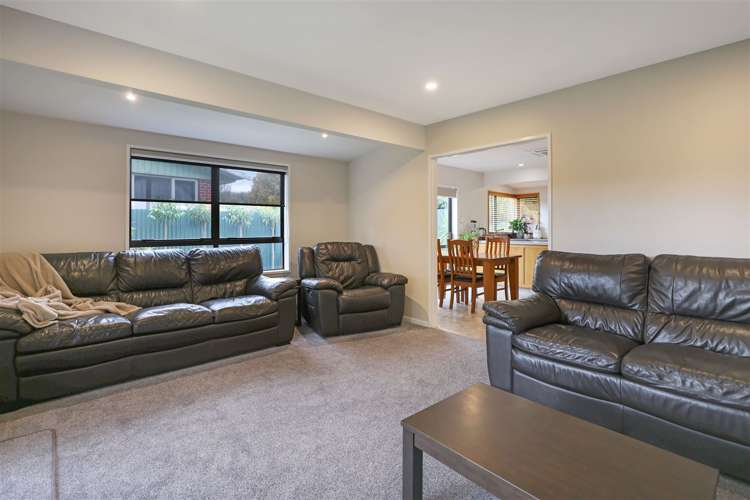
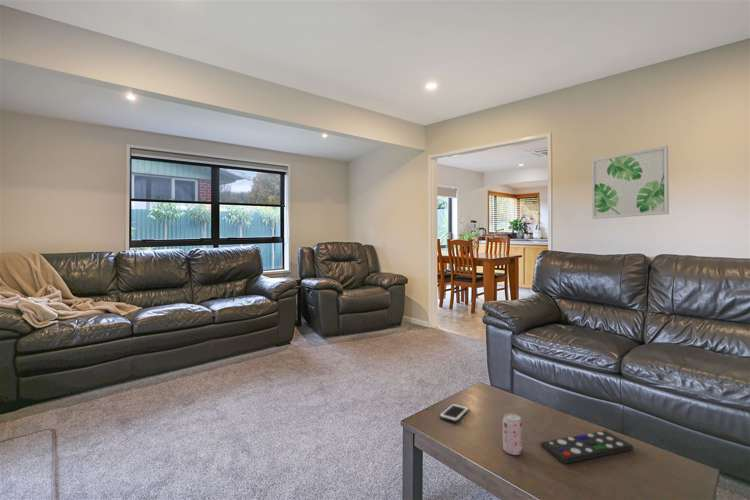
+ wall art [591,145,670,220]
+ cell phone [439,403,470,423]
+ beverage can [502,412,523,456]
+ remote control [540,430,634,465]
